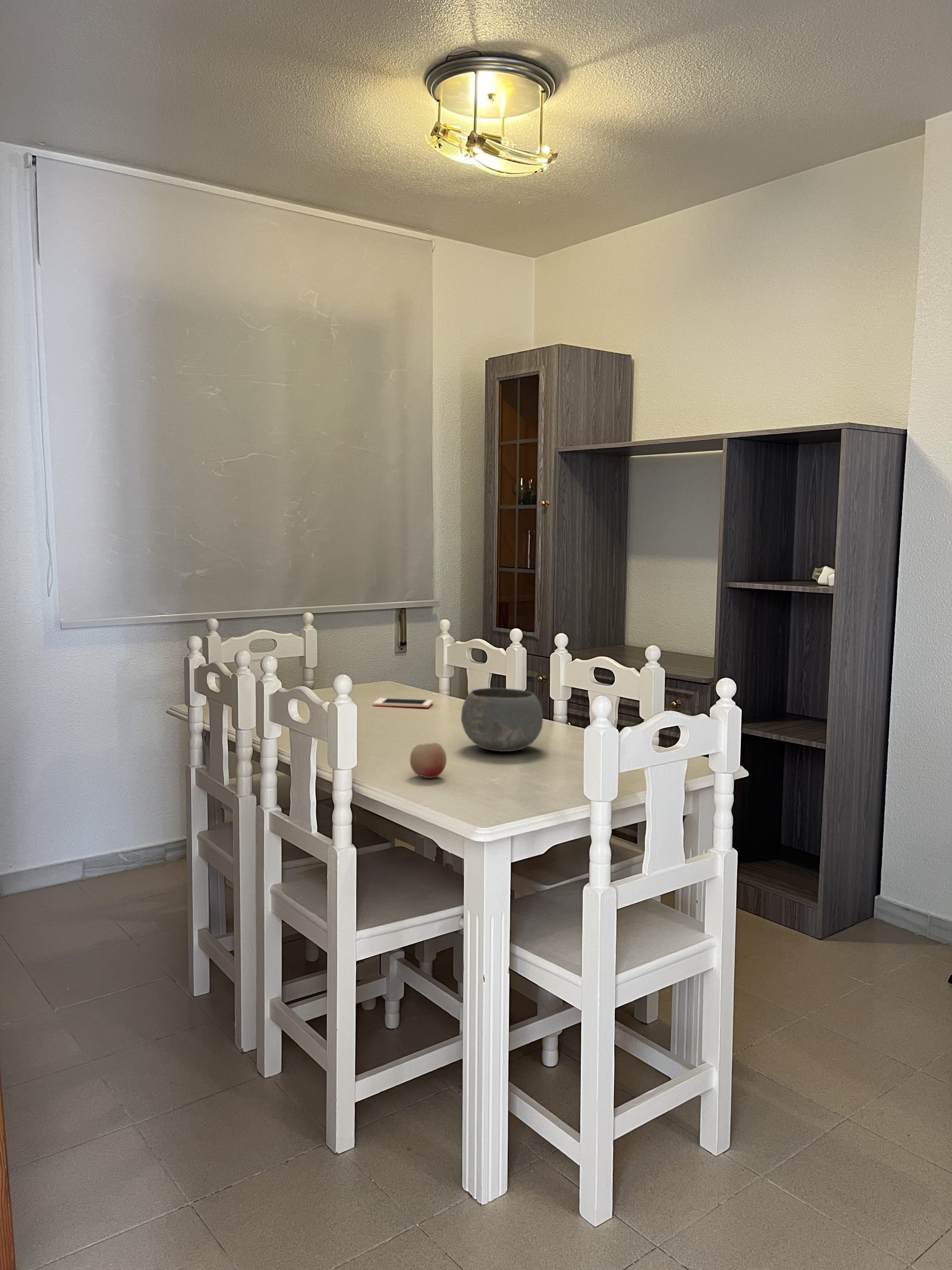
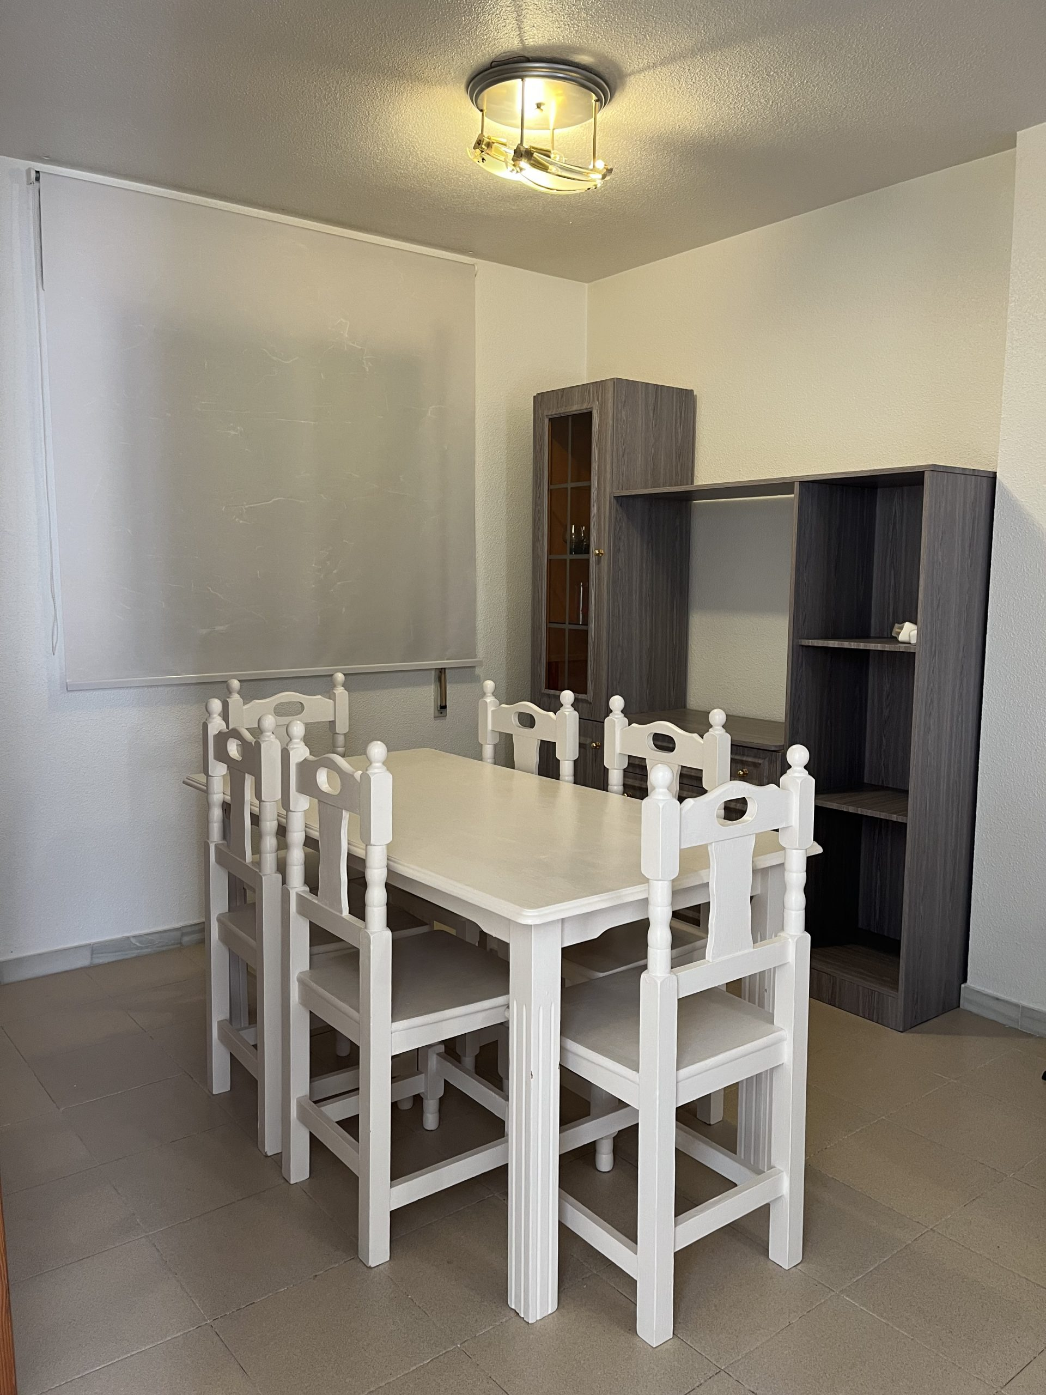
- cell phone [372,698,434,708]
- fruit [410,742,447,778]
- bowl [461,688,543,752]
